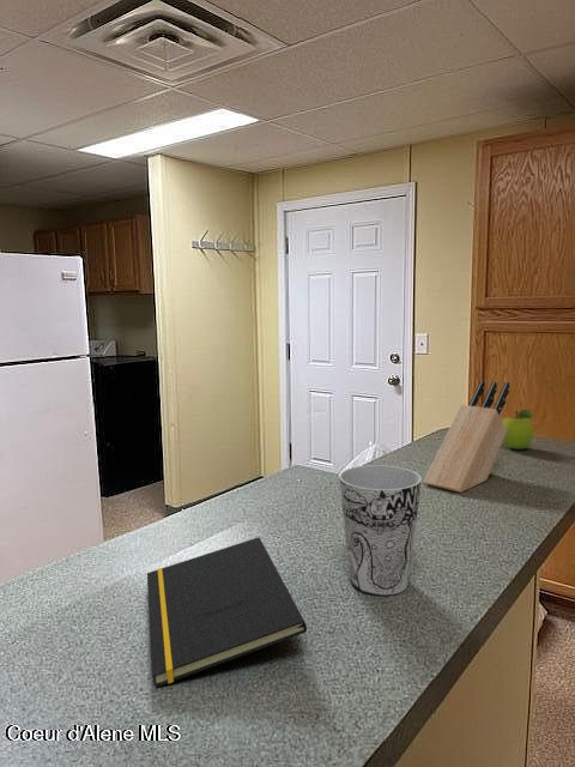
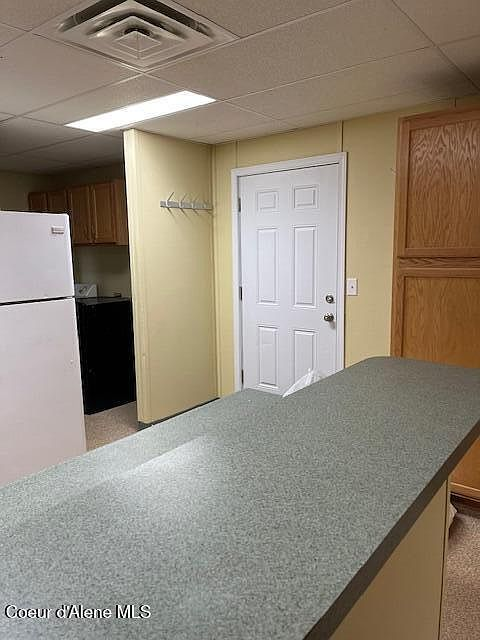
- cup [338,464,423,597]
- fruit [502,409,535,451]
- knife block [422,380,510,494]
- notepad [146,536,308,688]
